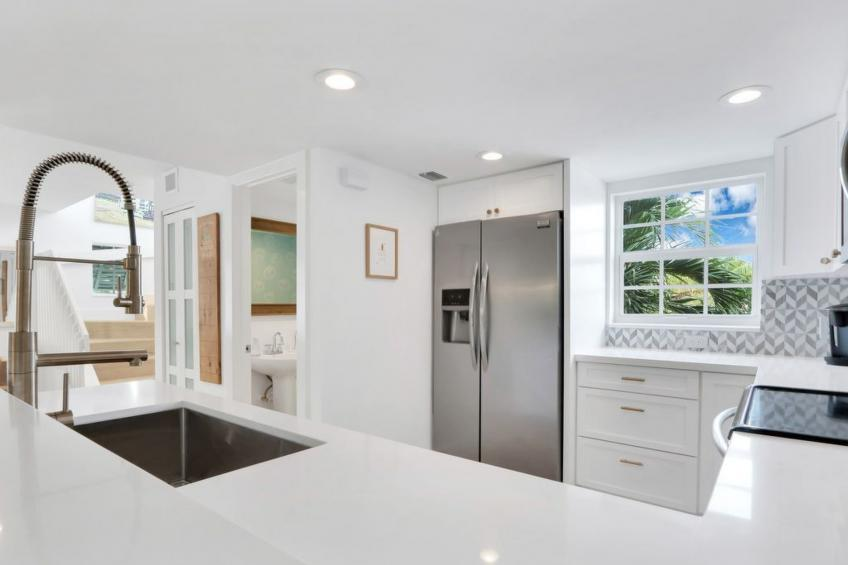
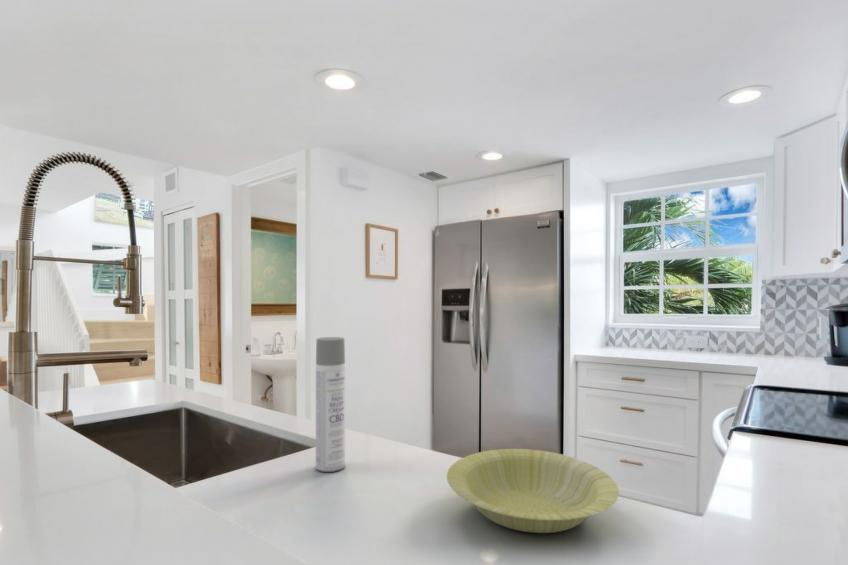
+ spray bottle [315,336,346,473]
+ bowl [446,448,620,534]
